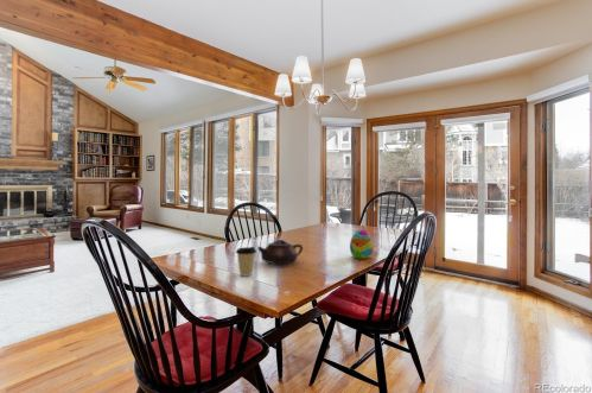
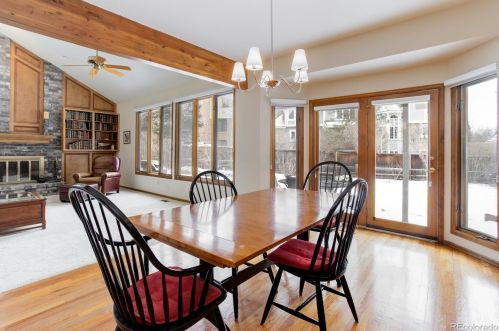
- teapot [256,239,304,266]
- coffee cup [235,246,257,277]
- decorative egg [349,228,374,260]
